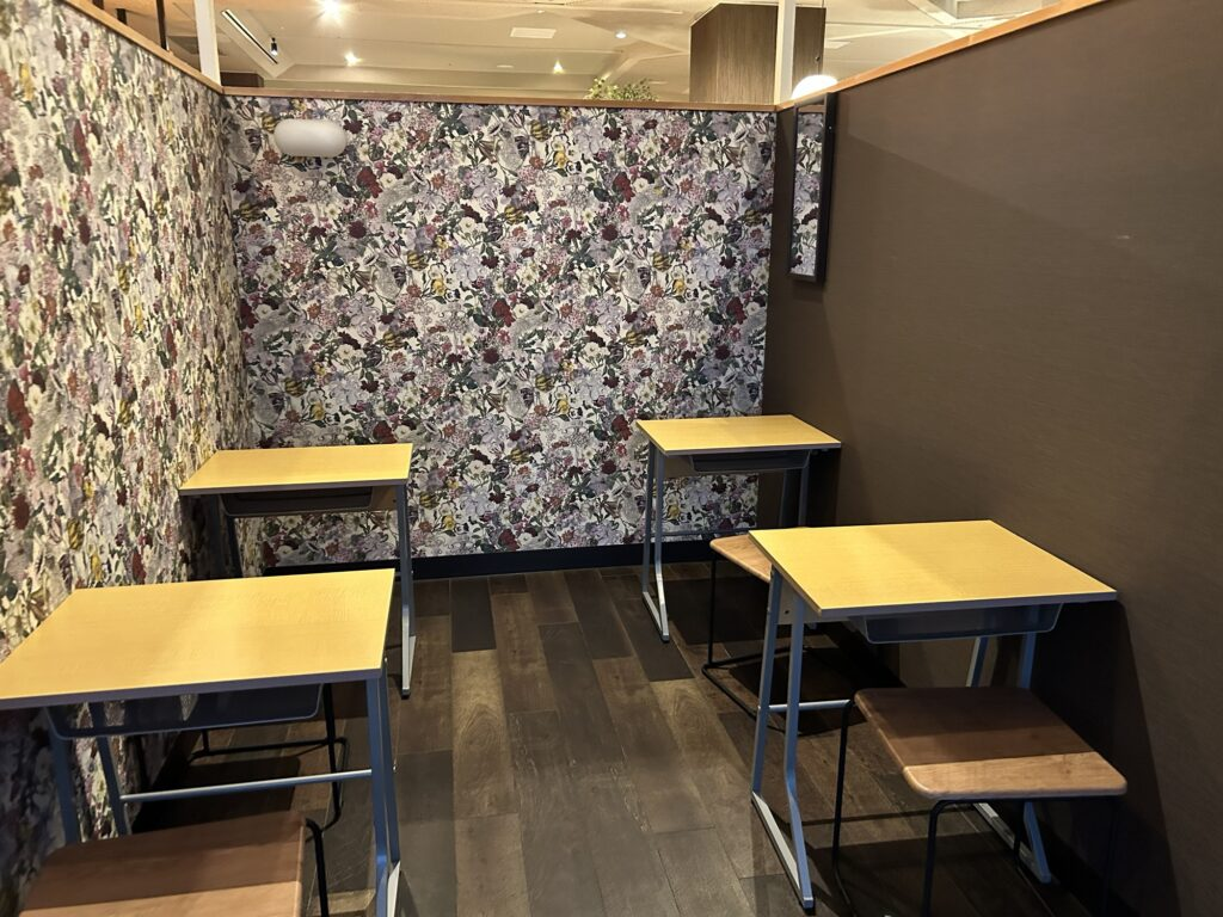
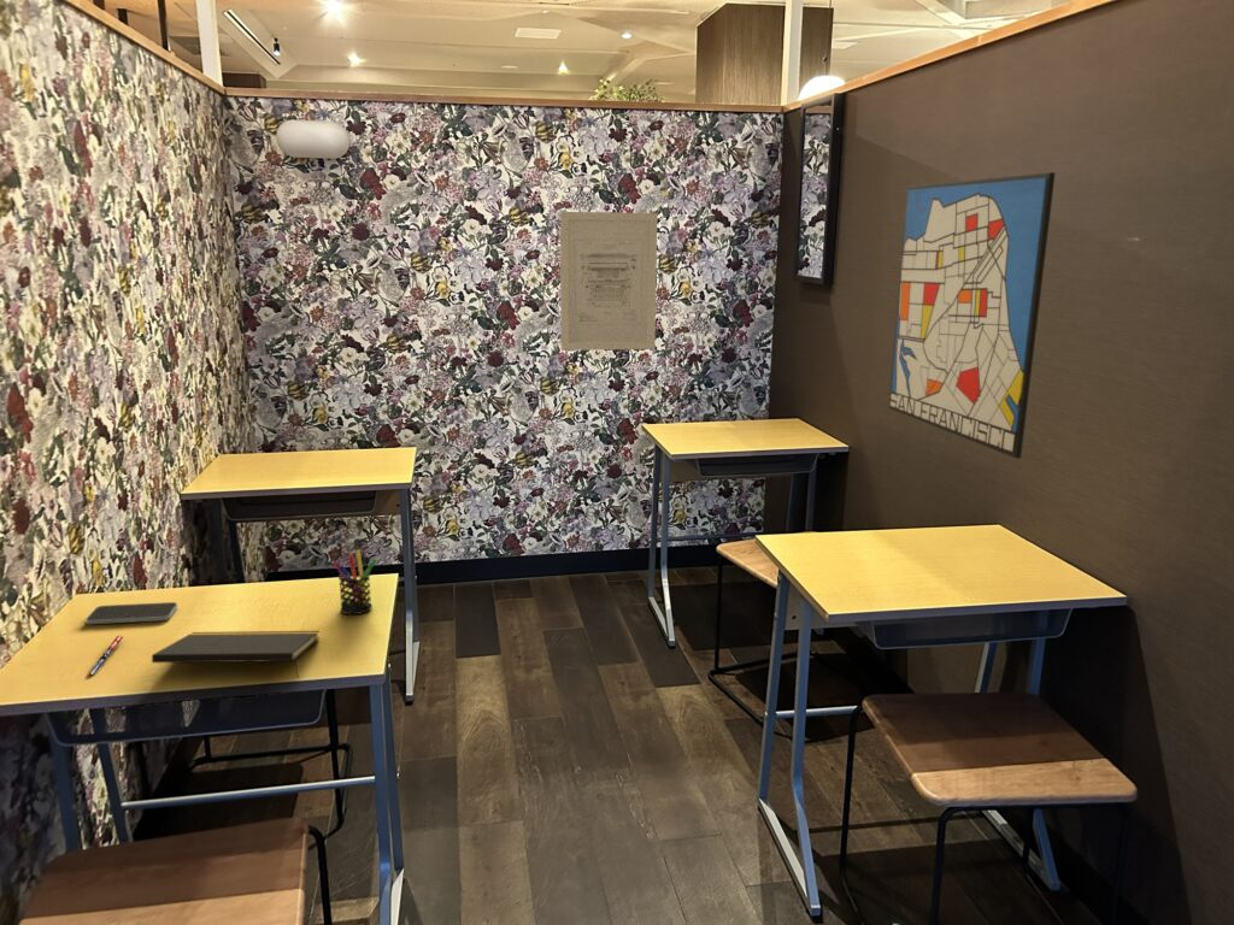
+ pen [86,634,124,677]
+ wall art [888,171,1057,460]
+ smartphone [84,601,178,625]
+ wall art [559,211,659,352]
+ pen holder [333,548,378,615]
+ notepad [151,630,321,679]
